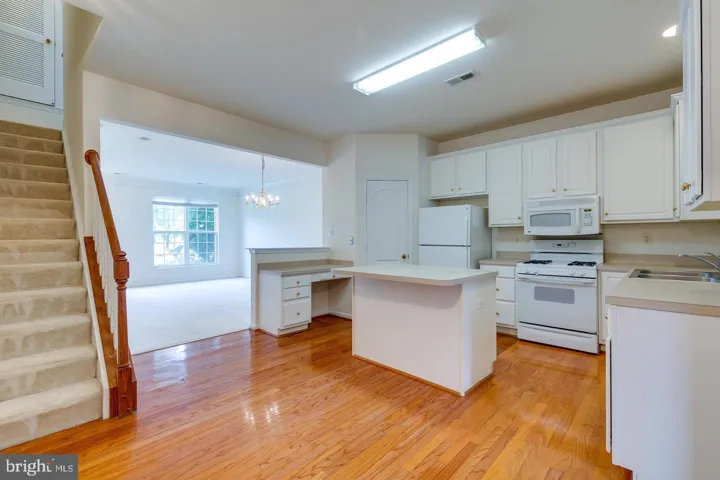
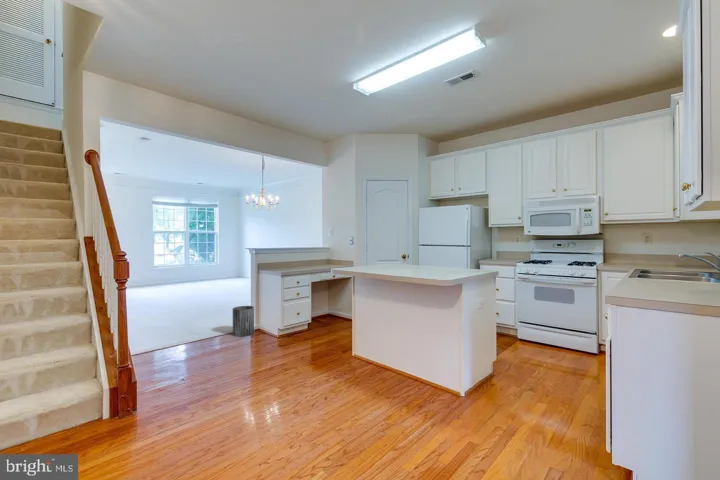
+ trash can [232,305,255,338]
